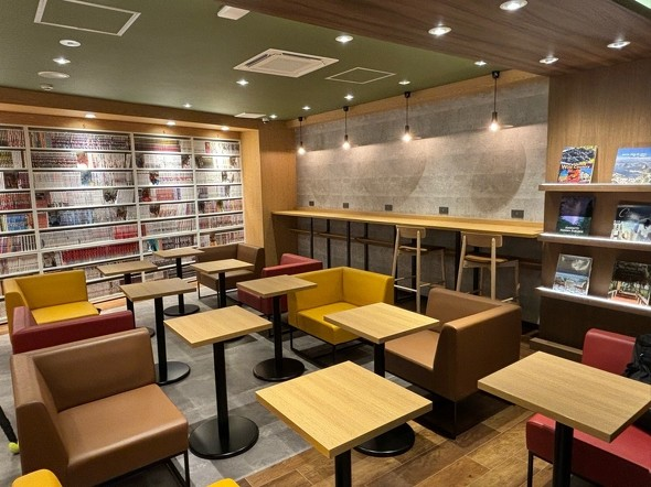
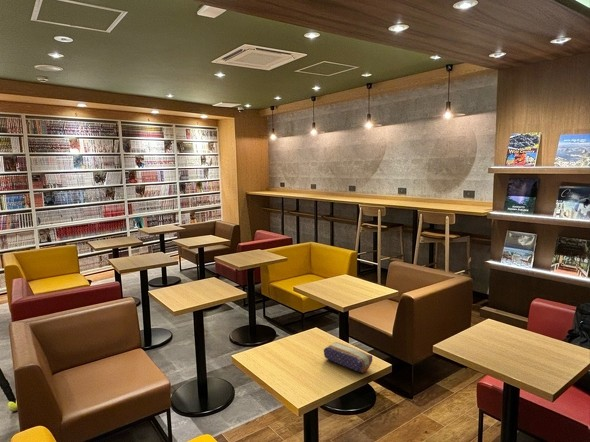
+ pencil case [323,341,373,374]
